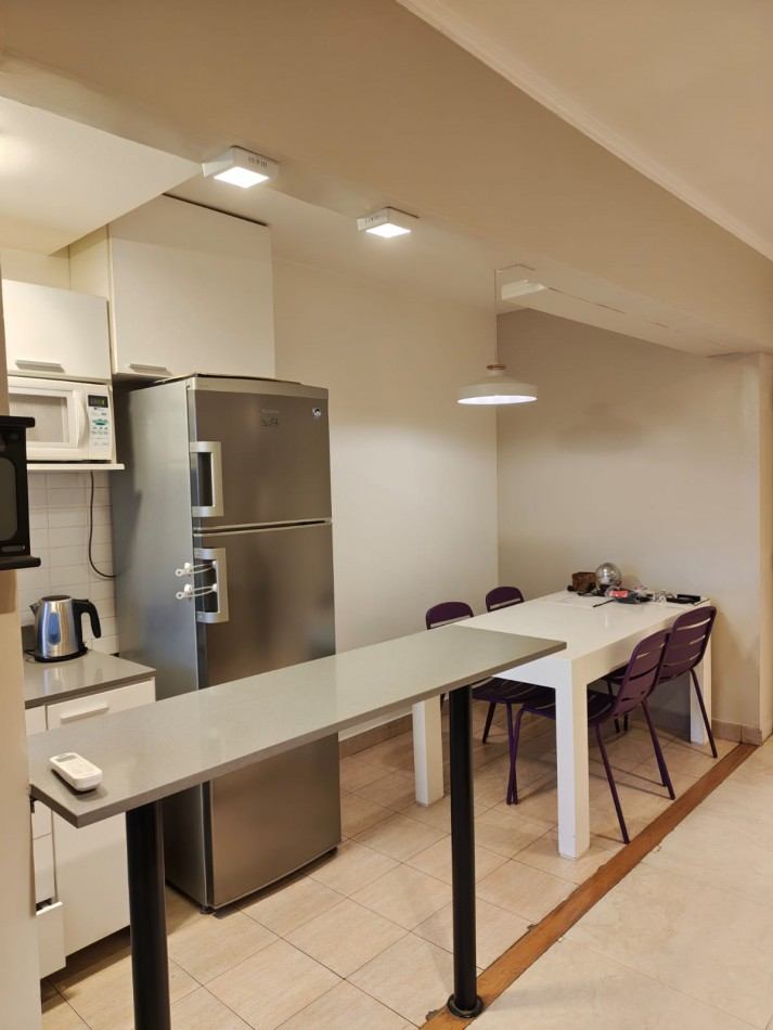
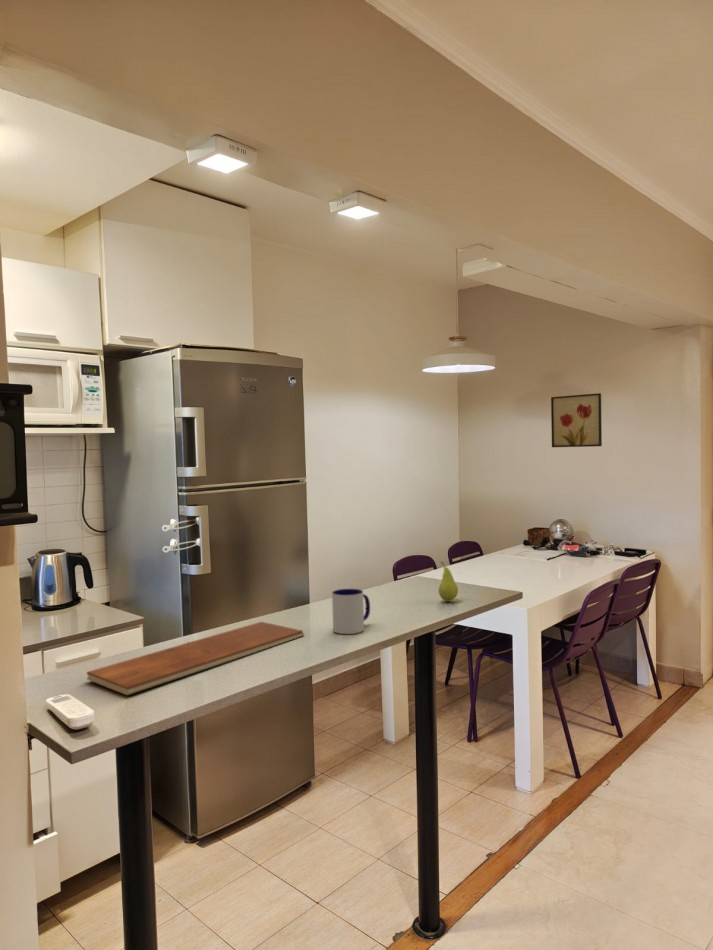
+ fruit [438,560,459,603]
+ mug [331,588,371,635]
+ chopping board [86,621,305,696]
+ wall art [550,392,603,448]
